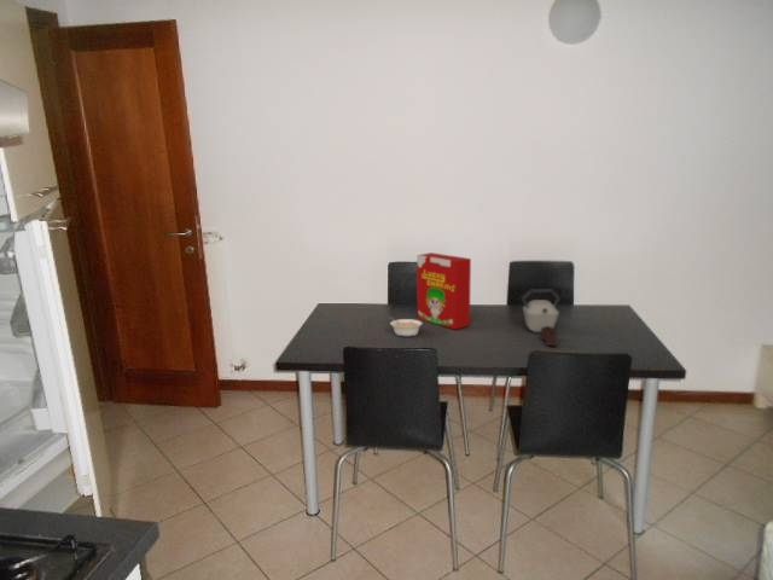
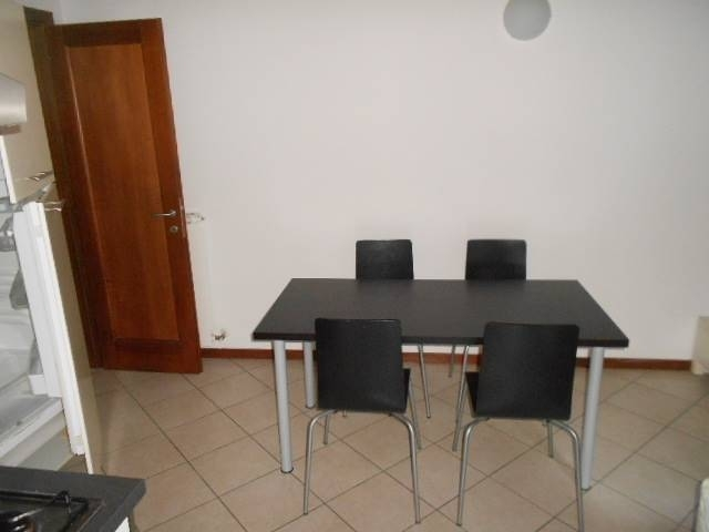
- legume [389,315,424,338]
- cereal box [415,251,472,331]
- kettle [521,288,562,347]
